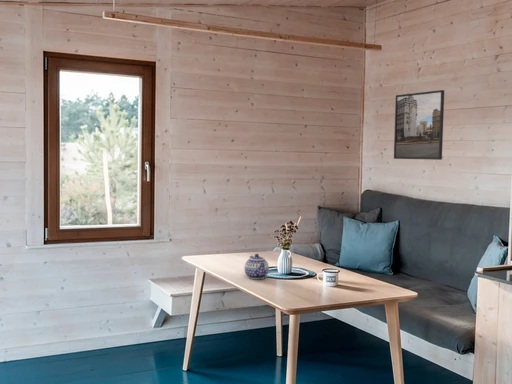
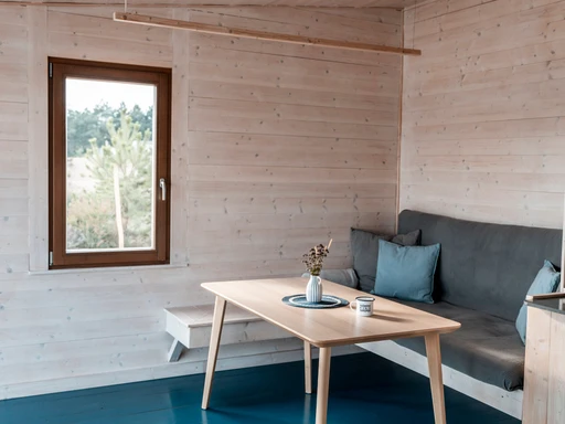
- teapot [244,253,270,280]
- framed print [393,89,445,161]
